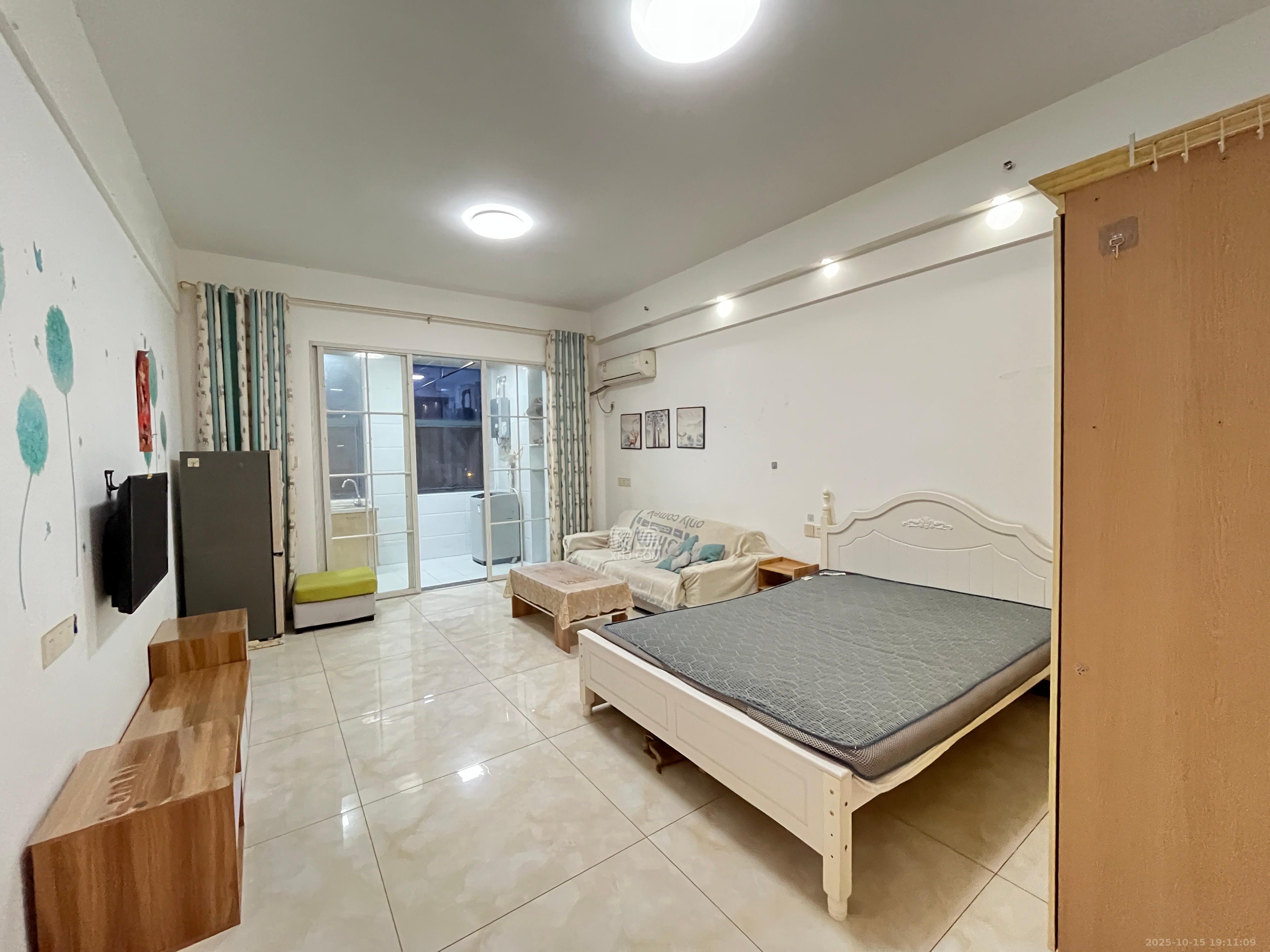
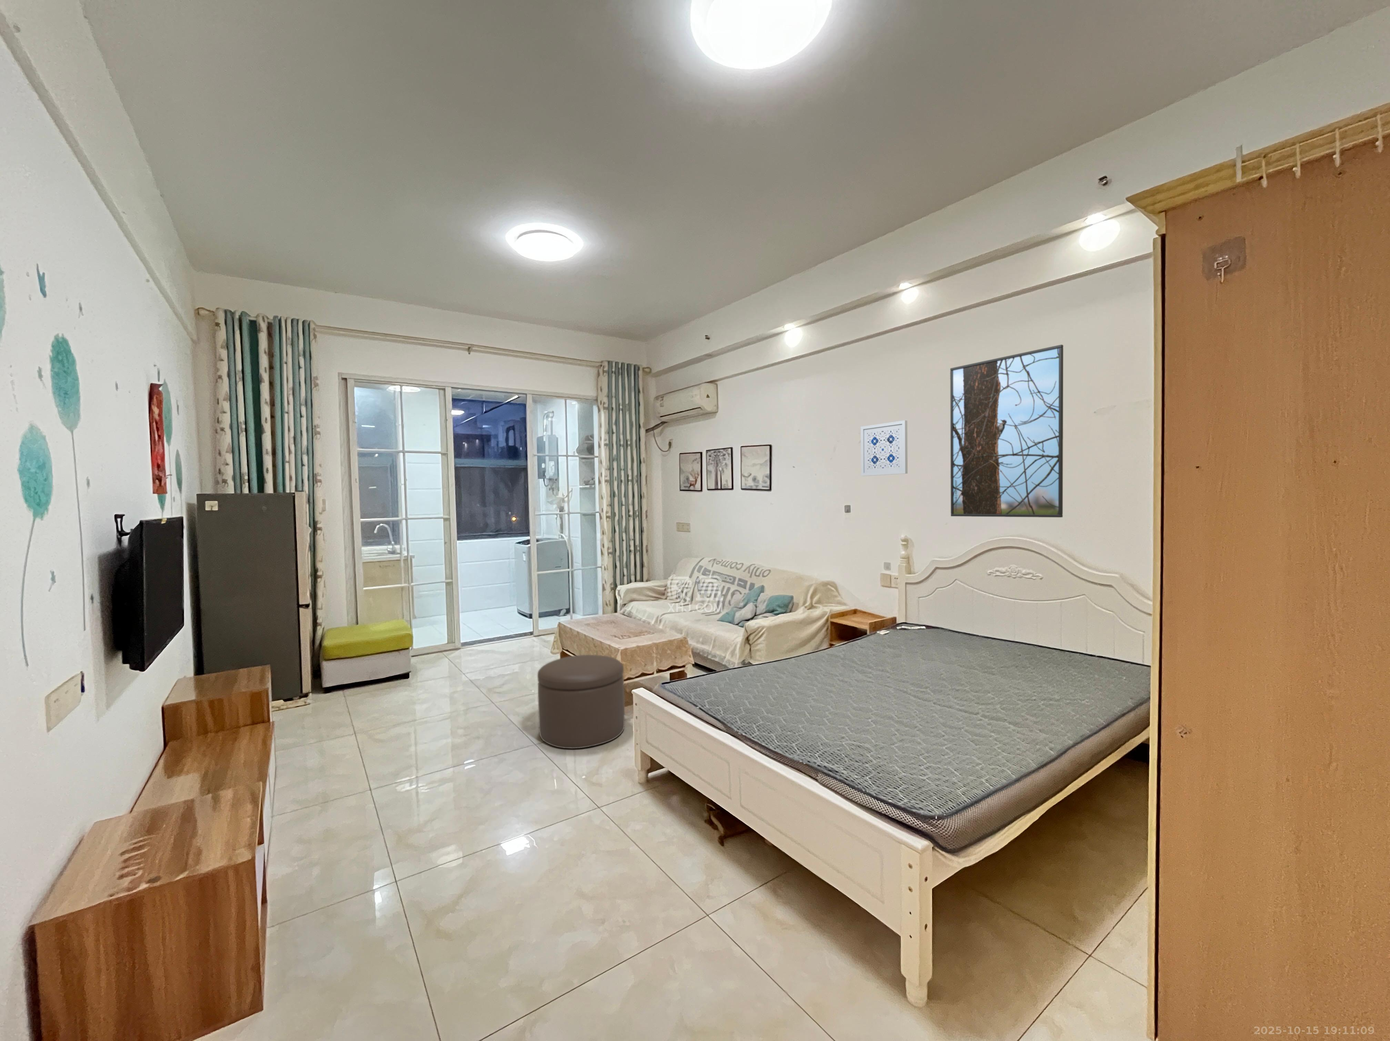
+ wall art [860,420,908,477]
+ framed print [950,344,1064,517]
+ ottoman [537,654,625,749]
